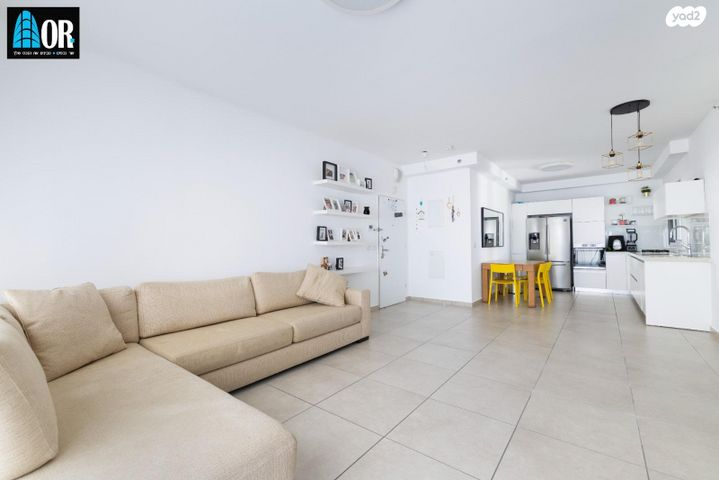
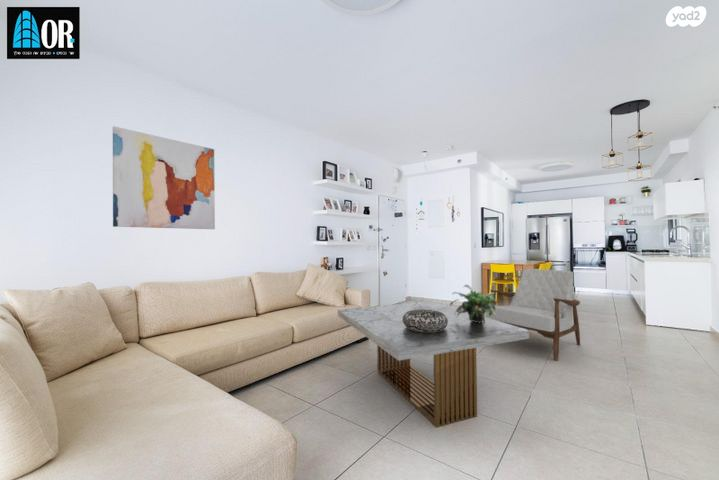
+ wall art [112,126,216,230]
+ potted plant [449,284,498,325]
+ decorative bowl [403,309,448,332]
+ coffee table [337,300,530,428]
+ armchair [485,268,581,362]
